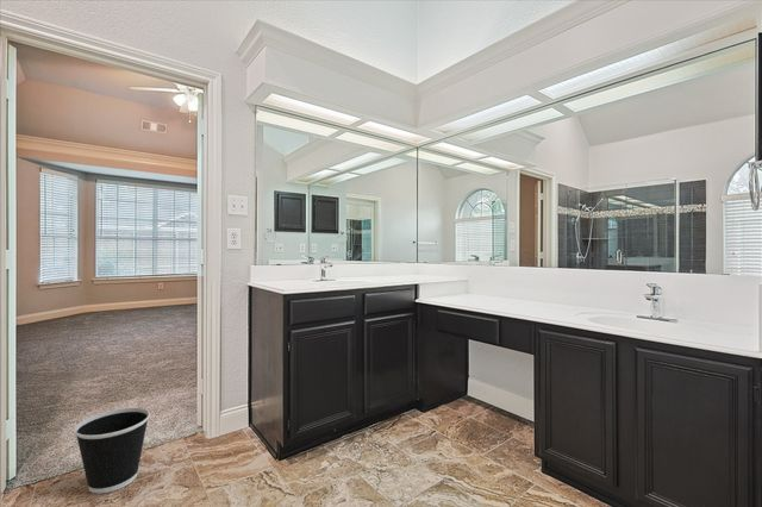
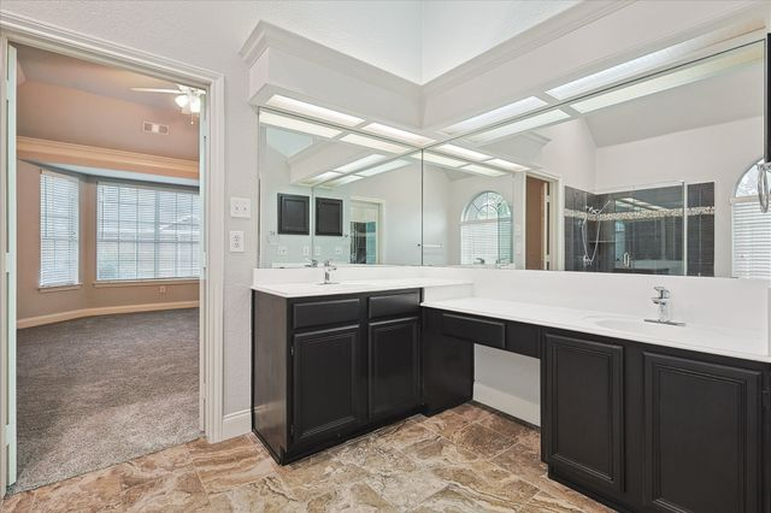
- wastebasket [73,407,151,495]
